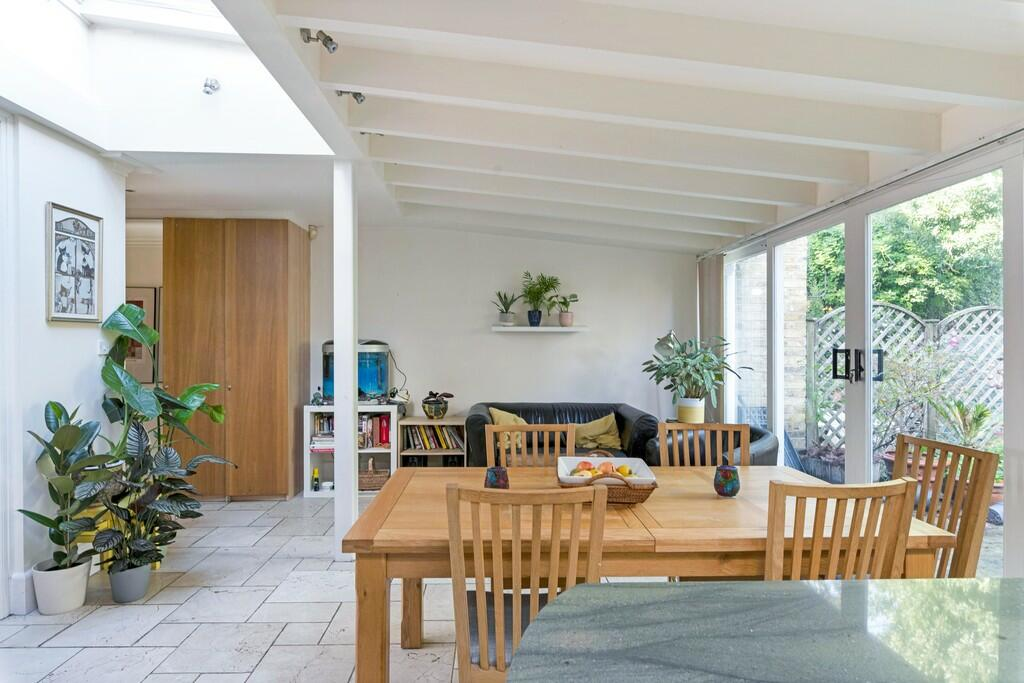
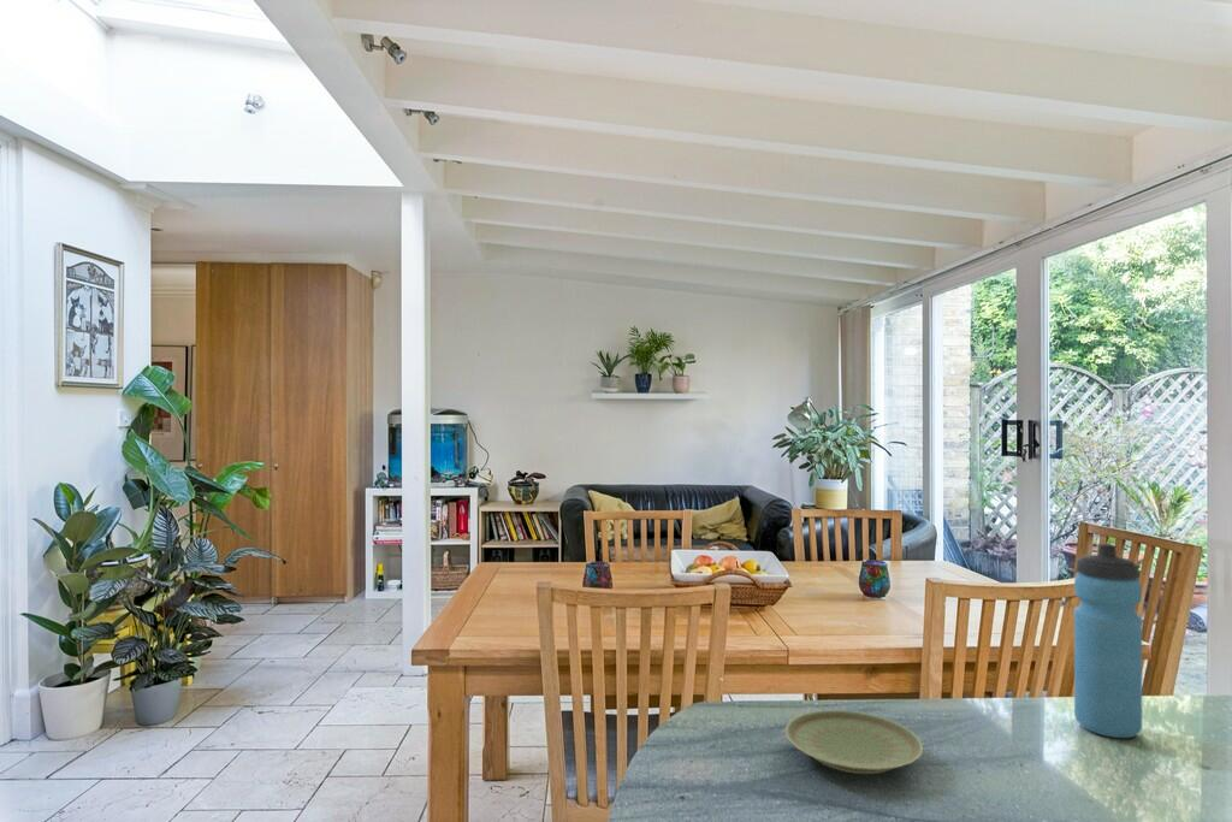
+ water bottle [1073,543,1143,739]
+ plate [784,709,924,775]
